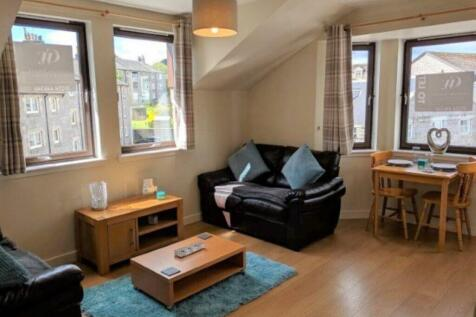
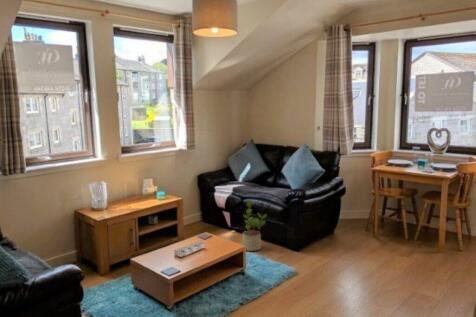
+ potted plant [241,199,268,252]
